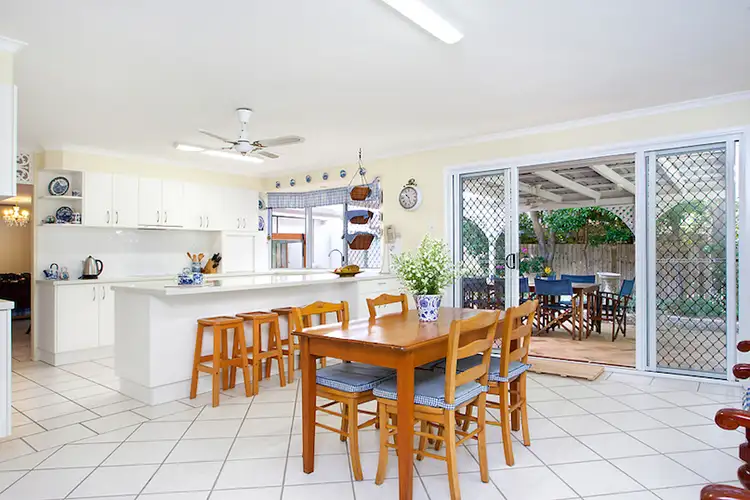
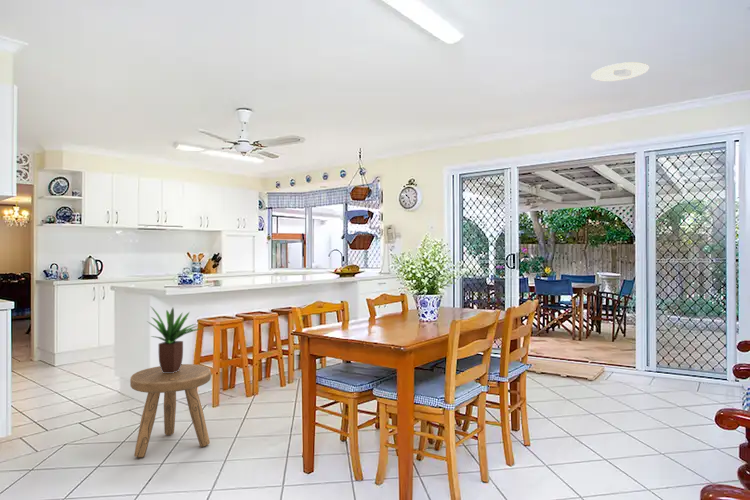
+ potted plant [147,306,202,373]
+ recessed light [590,61,650,82]
+ stool [129,363,212,458]
